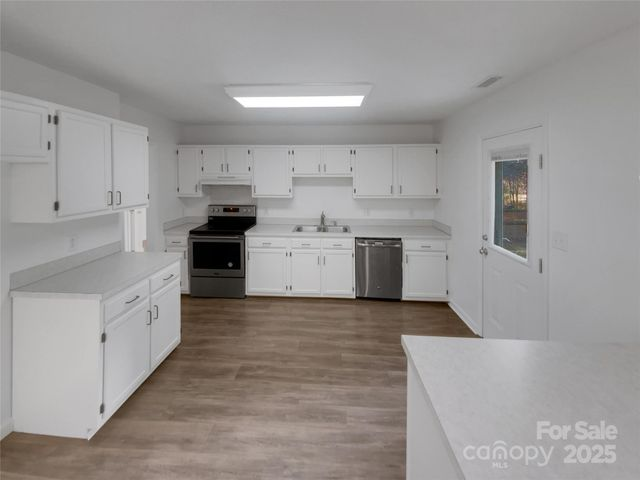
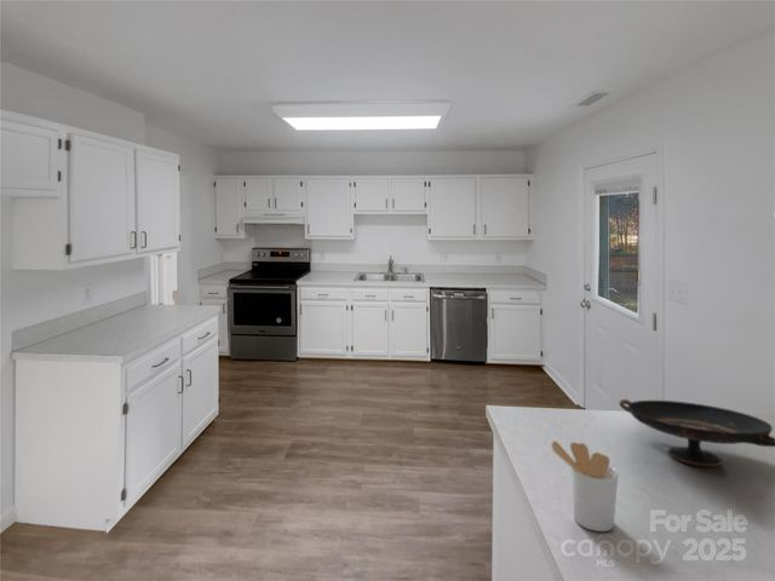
+ utensil holder [550,439,619,533]
+ decorative bowl [618,398,775,468]
